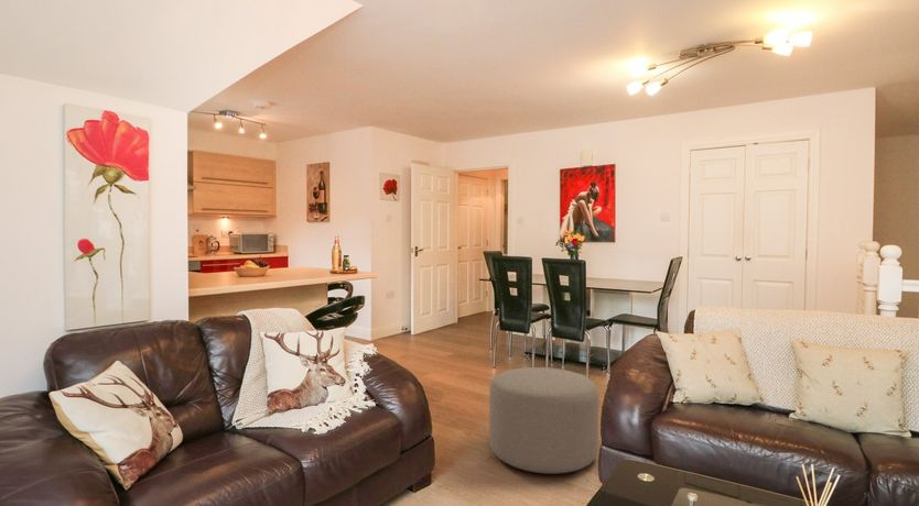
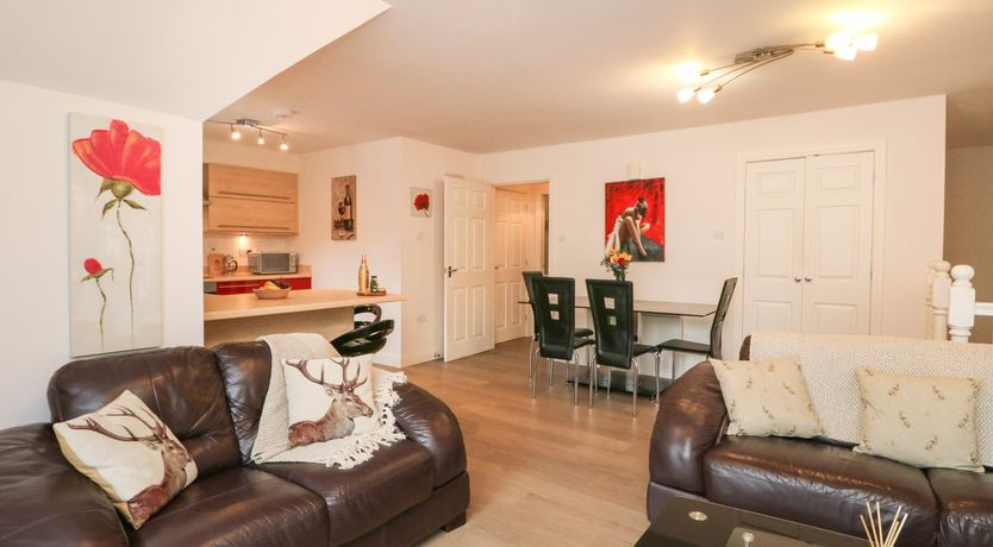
- ottoman [488,366,601,475]
